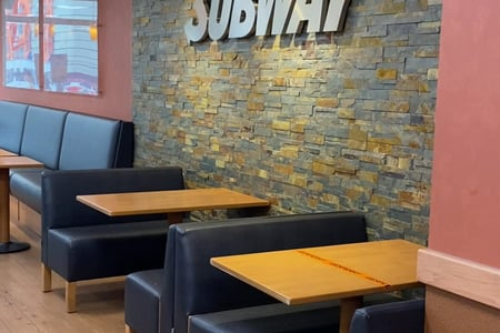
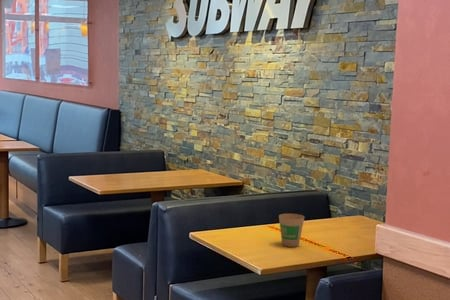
+ paper cup [278,213,305,248]
